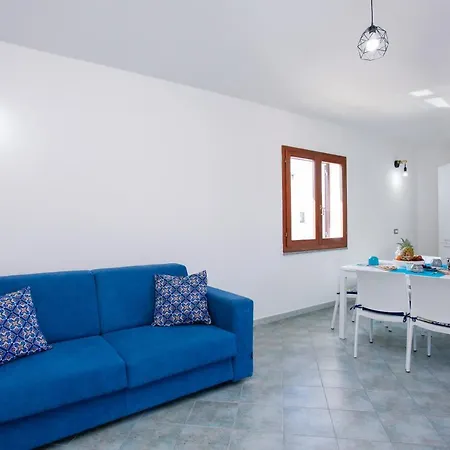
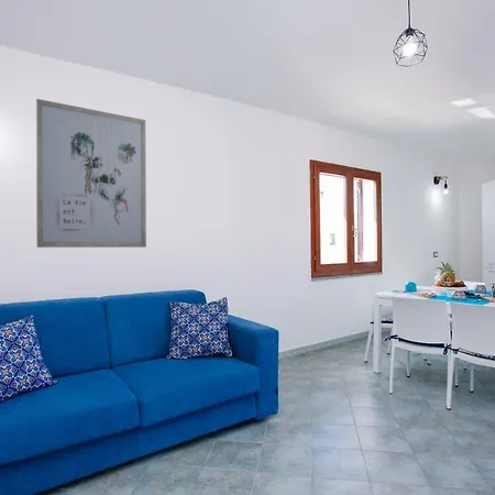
+ wall art [35,98,147,249]
